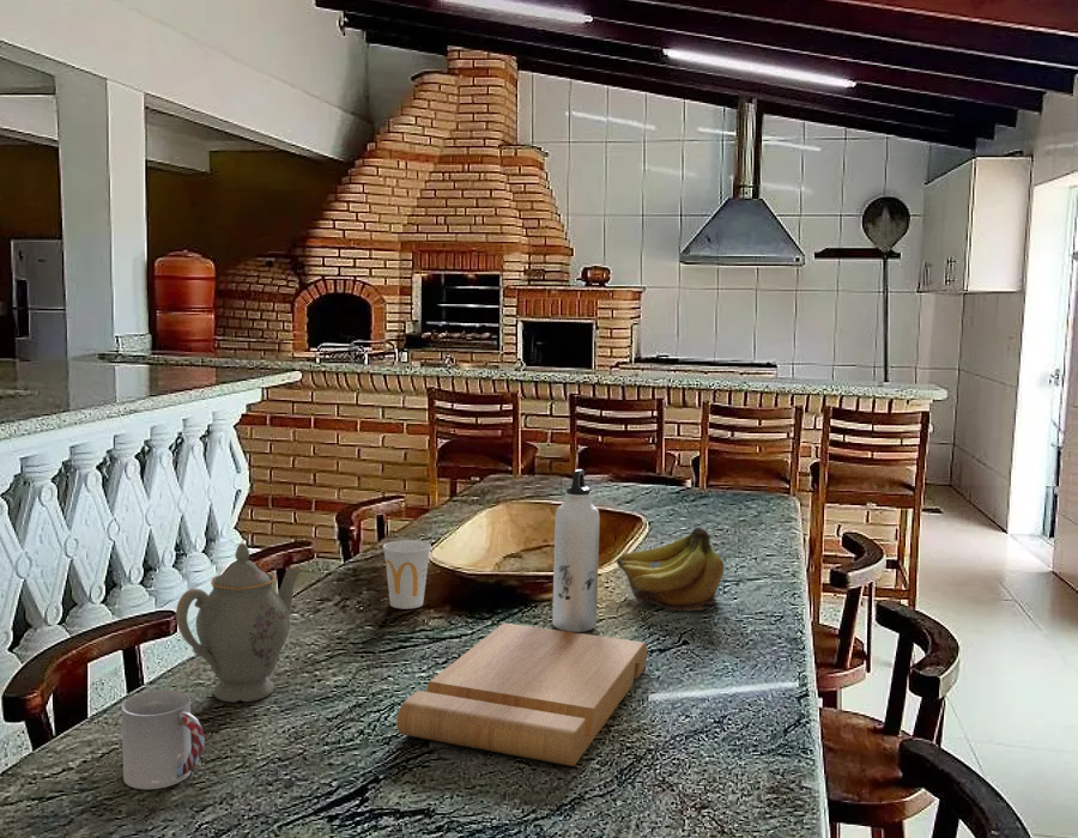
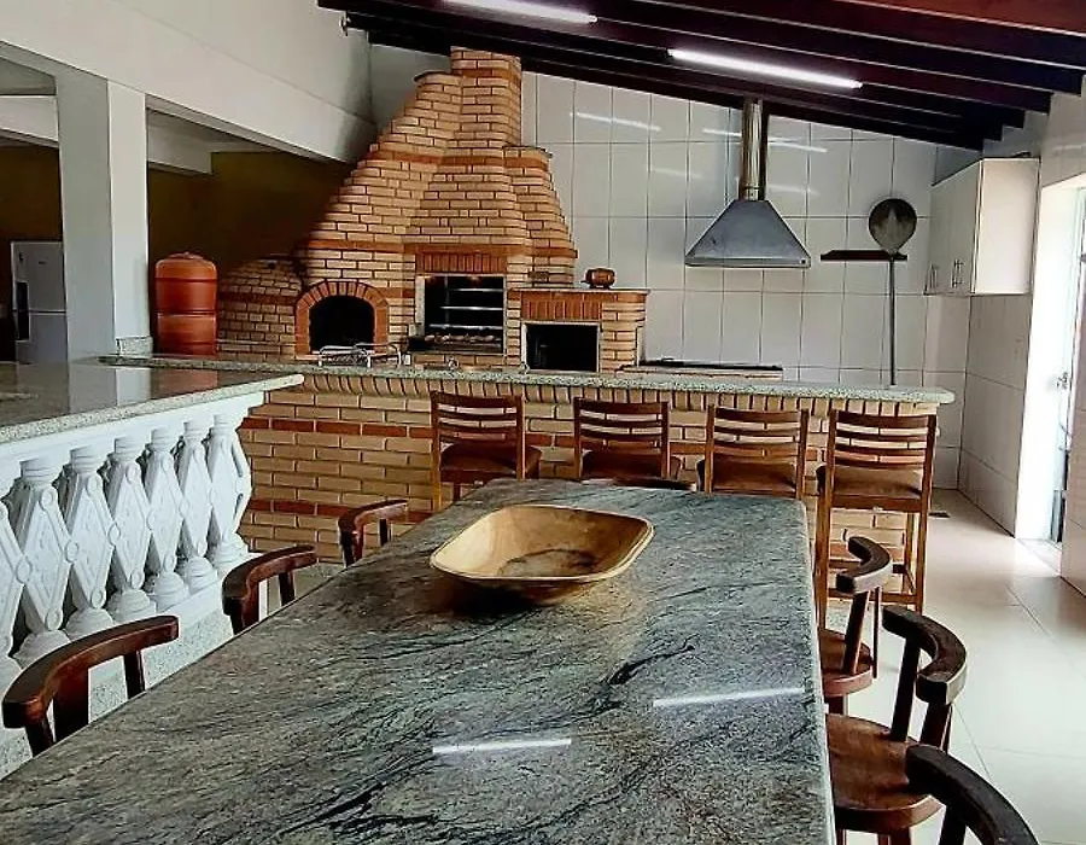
- chinaware [175,542,304,704]
- water bottle [552,468,600,633]
- cutting board [395,621,648,767]
- cup [120,690,206,790]
- cup [382,539,432,611]
- fruit [616,526,726,613]
